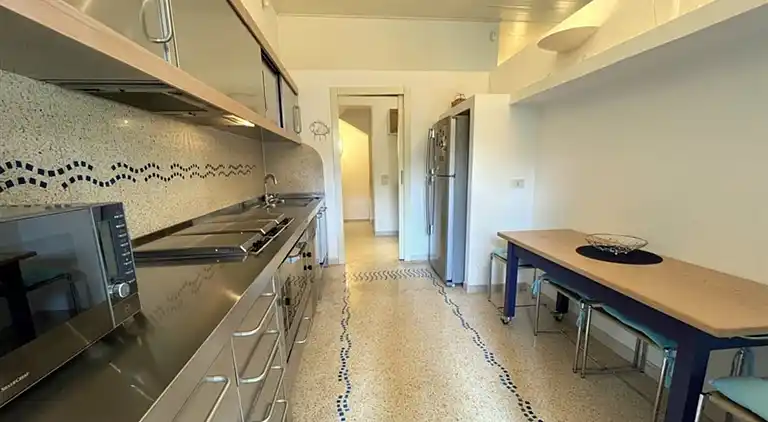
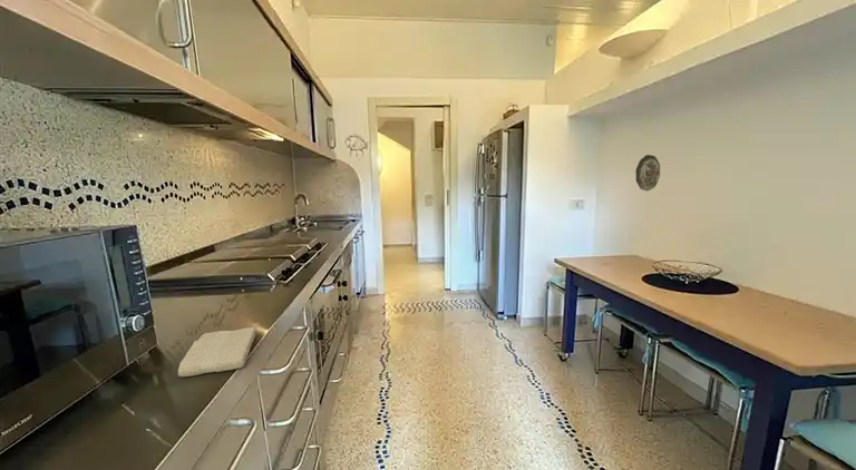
+ washcloth [177,326,256,378]
+ decorative plate [634,154,661,192]
